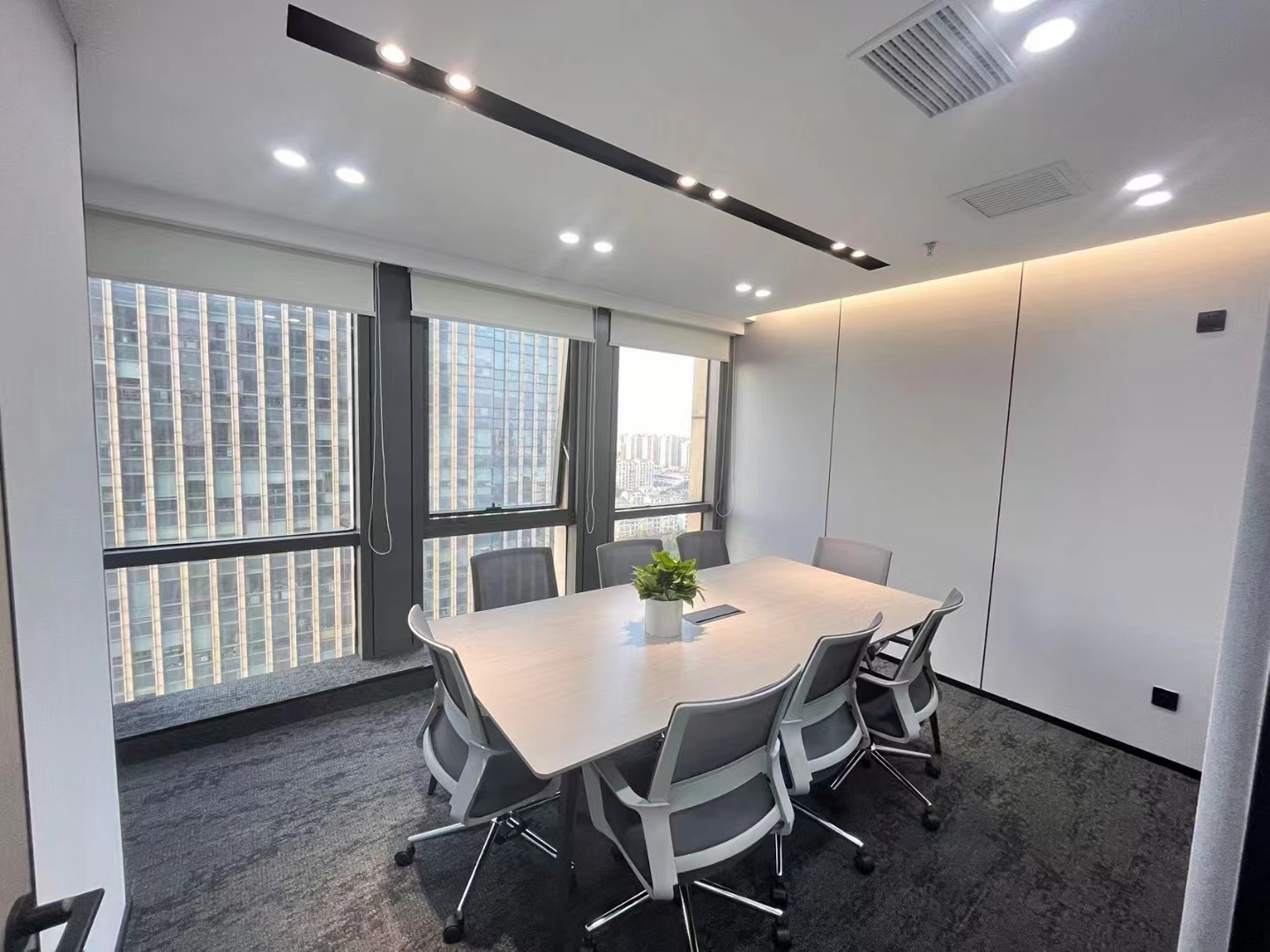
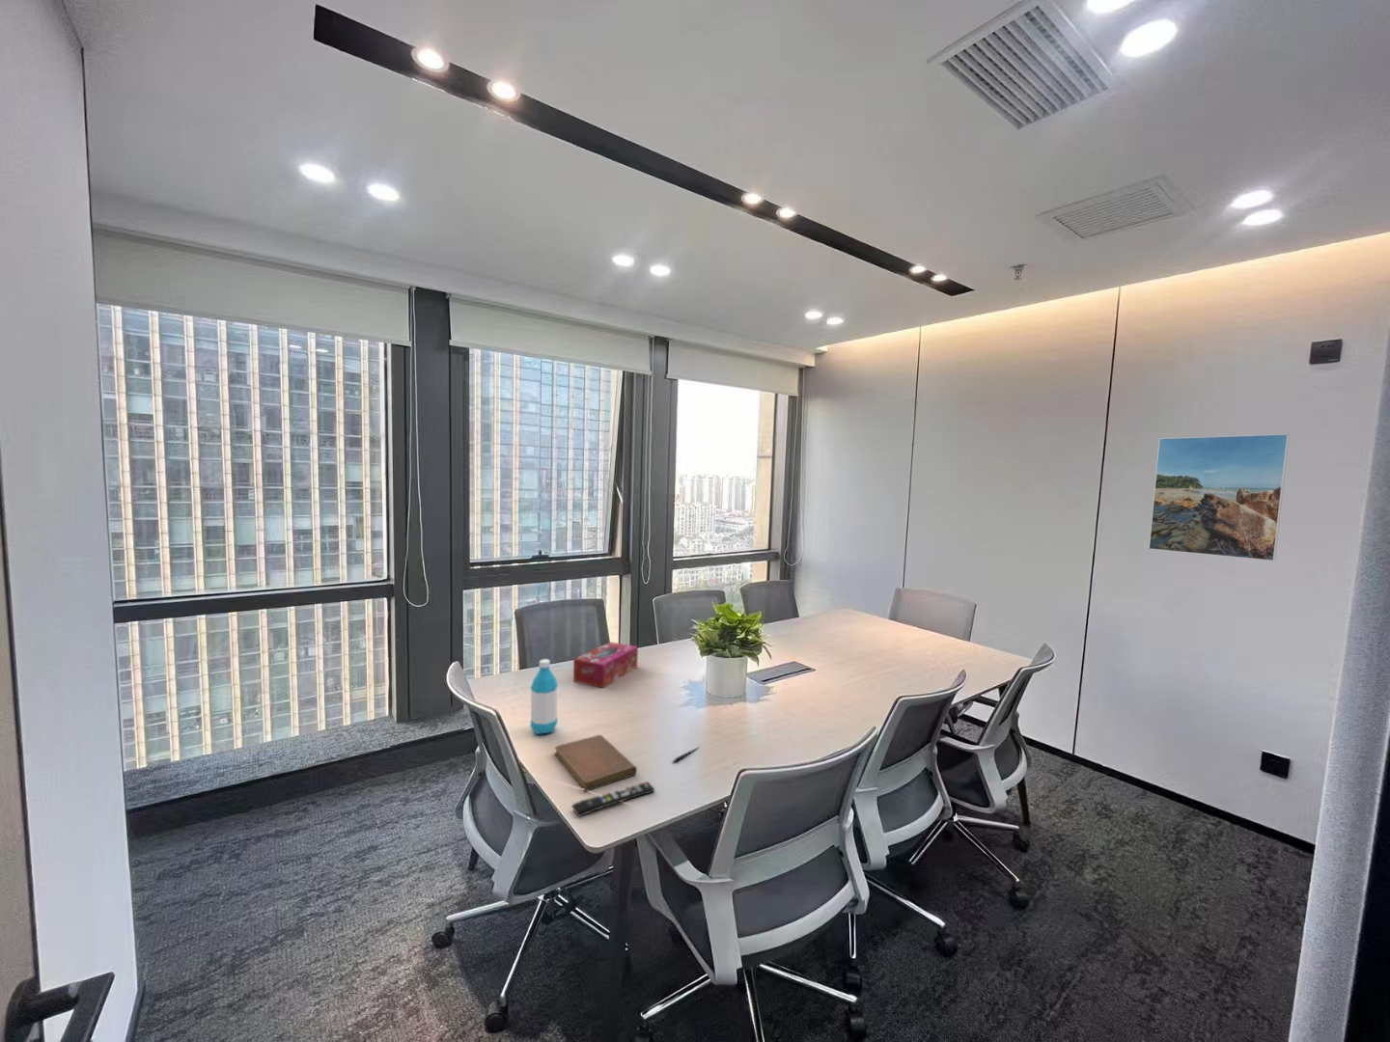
+ water bottle [529,658,559,736]
+ tissue box [572,640,639,688]
+ remote control [571,780,656,818]
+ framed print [1148,433,1290,563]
+ notebook [553,734,638,792]
+ pen [672,745,700,763]
